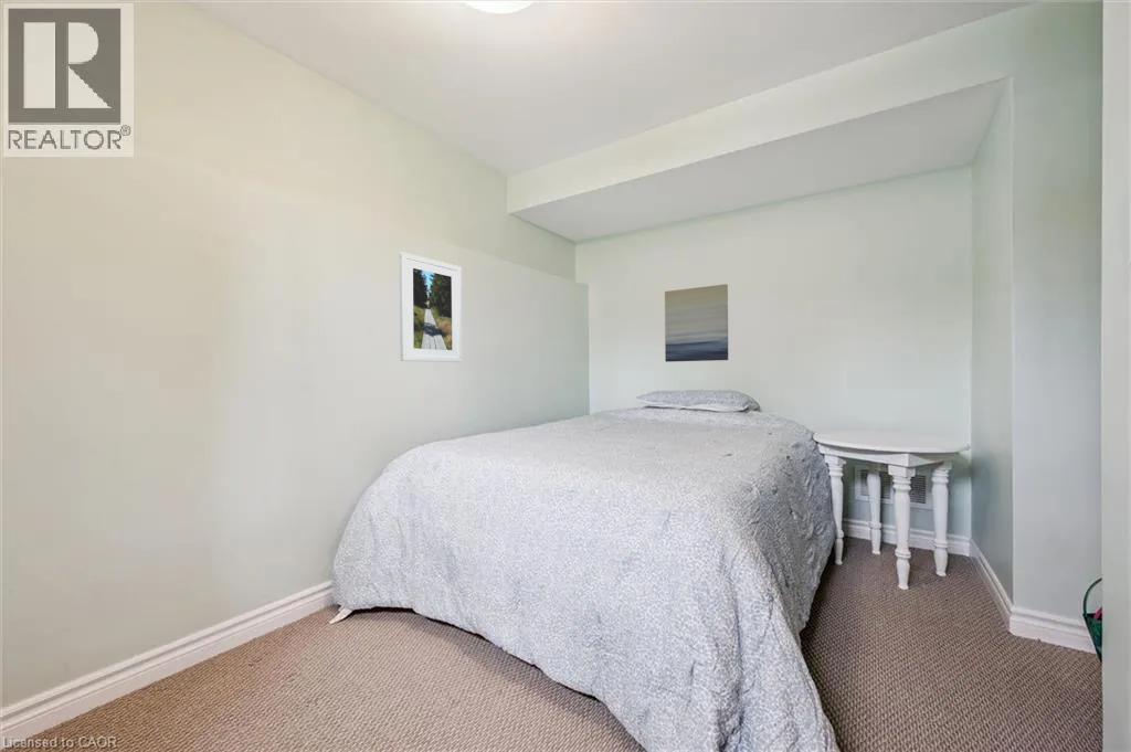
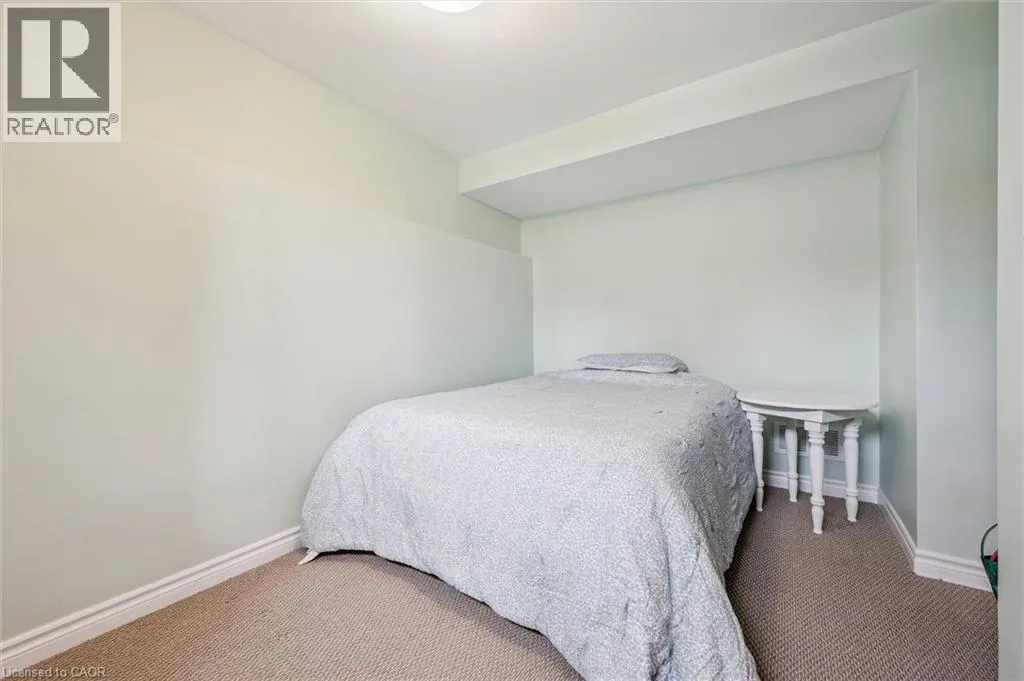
- wall art [664,283,729,363]
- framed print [399,251,463,363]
